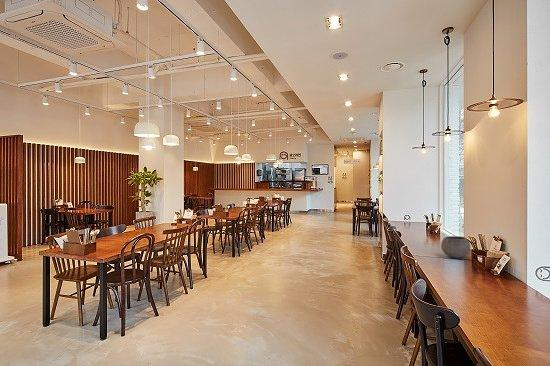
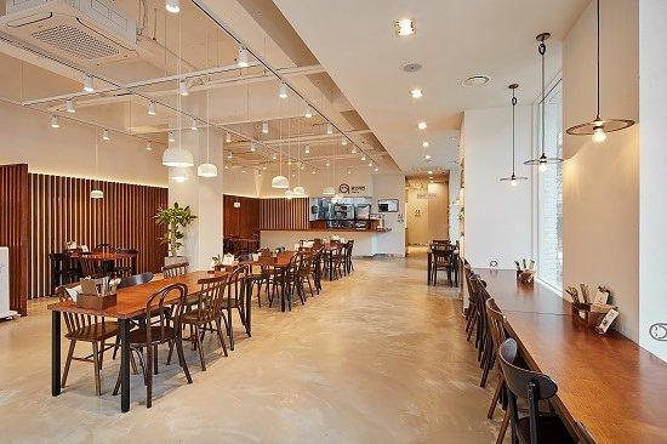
- bowl [440,235,471,259]
